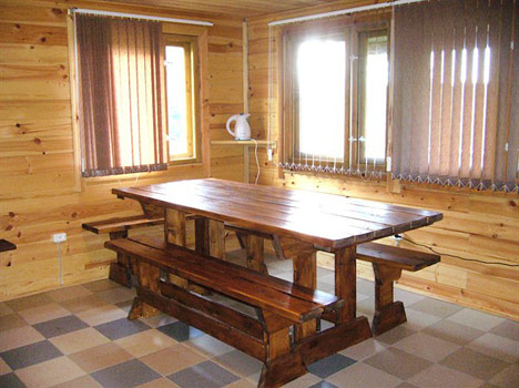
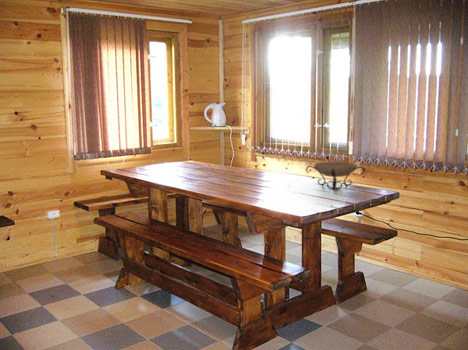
+ decorative bowl [305,161,365,191]
